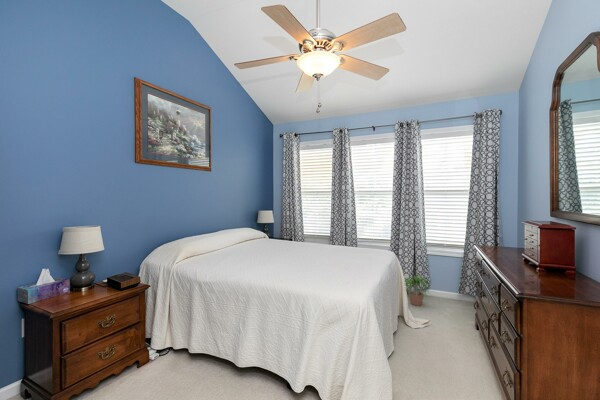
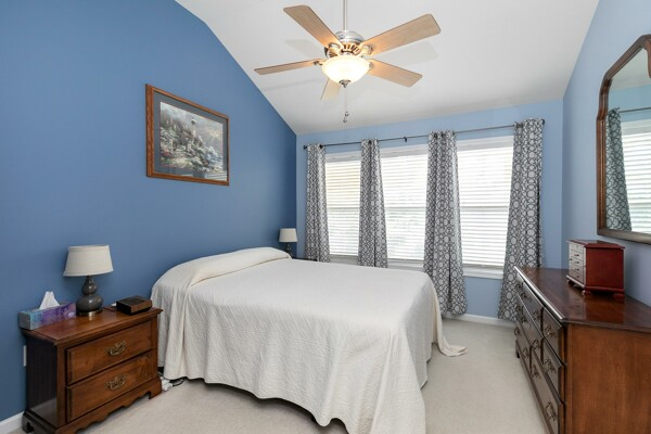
- potted plant [404,275,433,306]
